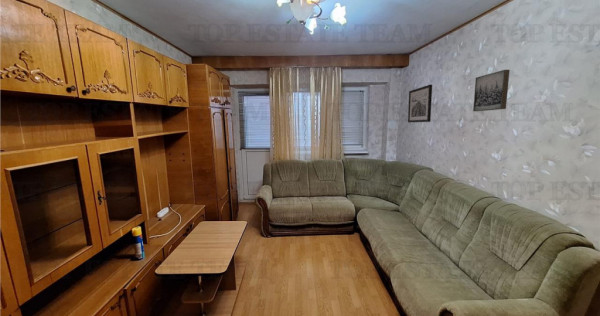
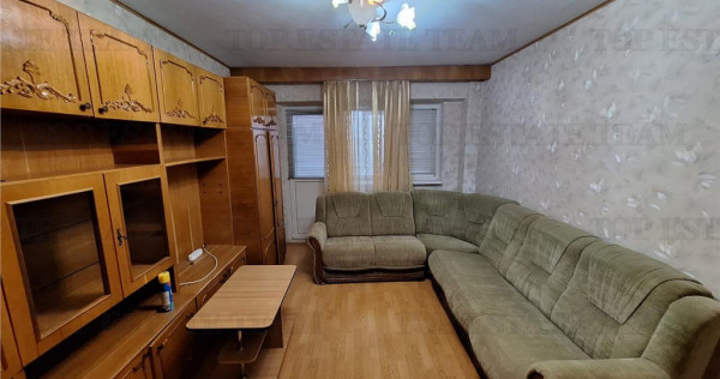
- wall art [472,69,511,112]
- wall art [407,84,433,124]
